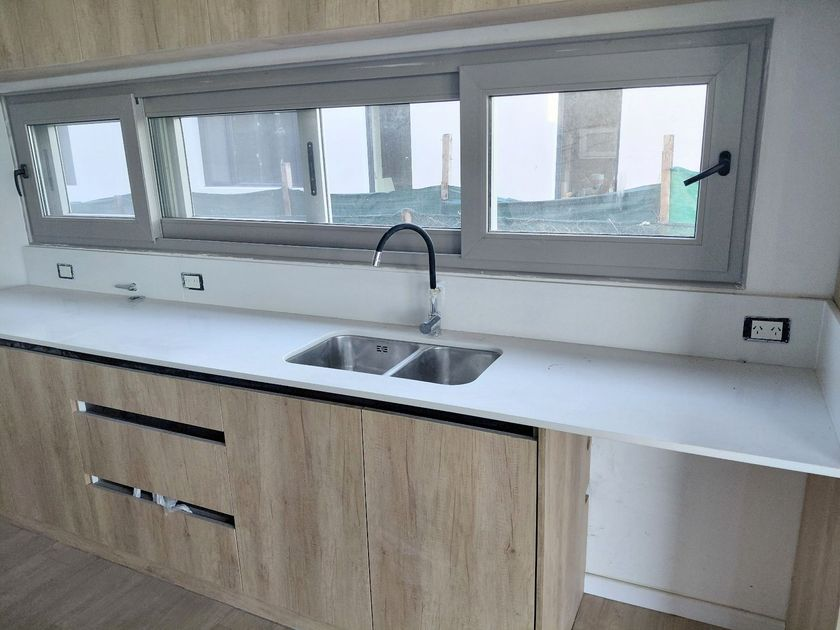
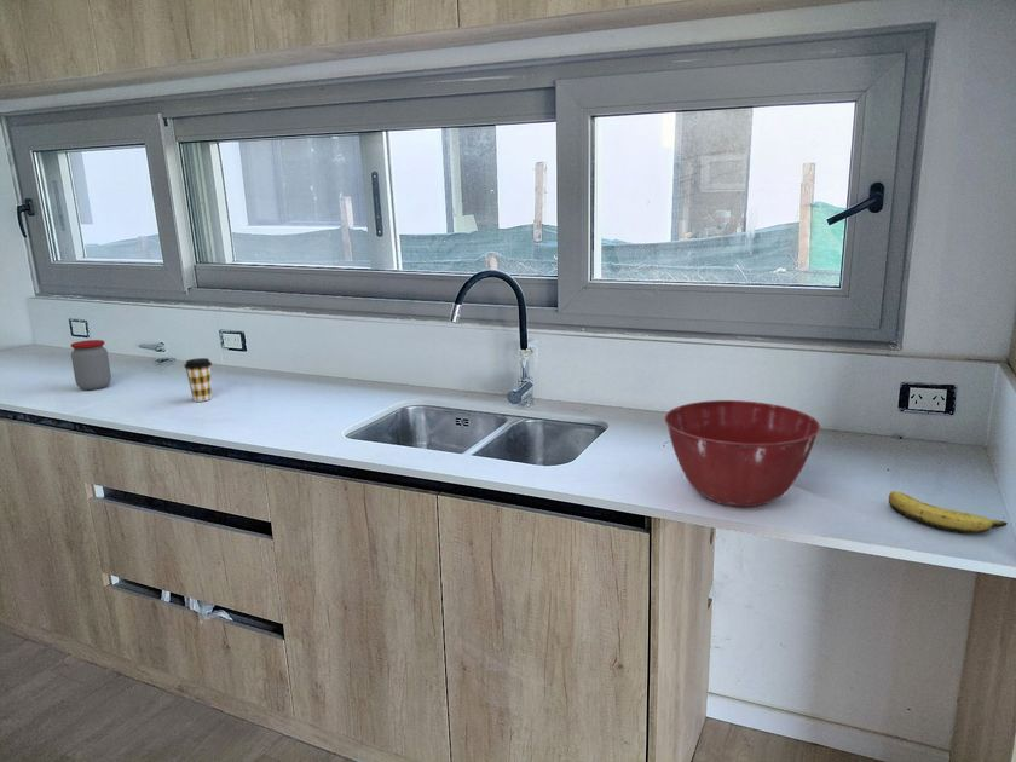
+ coffee cup [183,357,213,403]
+ mixing bowl [664,399,821,508]
+ jar [70,339,112,391]
+ banana [888,490,1009,535]
